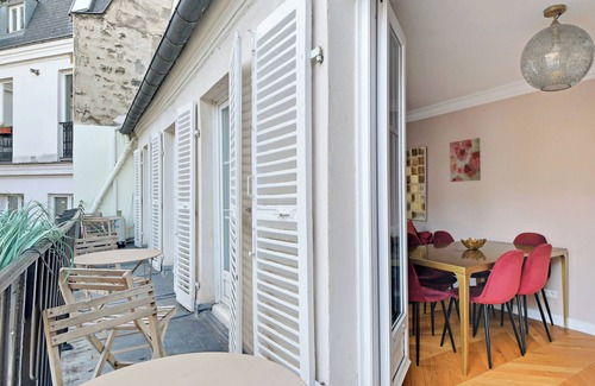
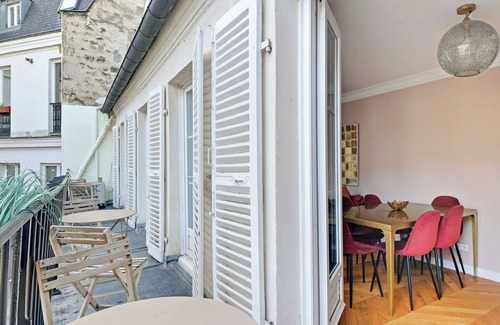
- wall art [449,137,482,183]
